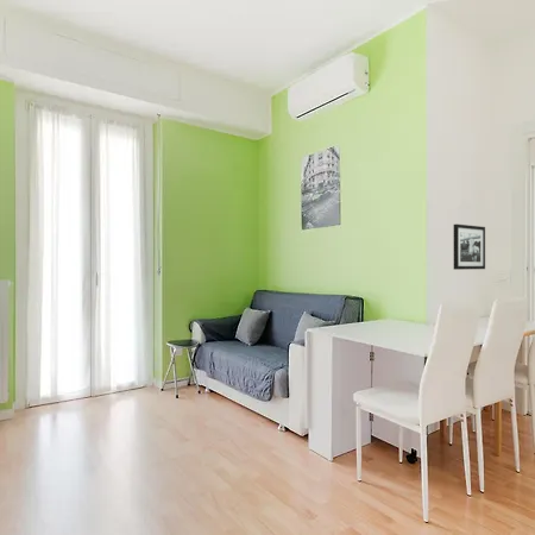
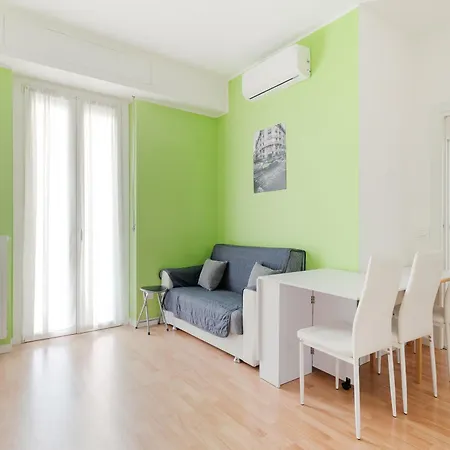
- picture frame [453,224,486,271]
